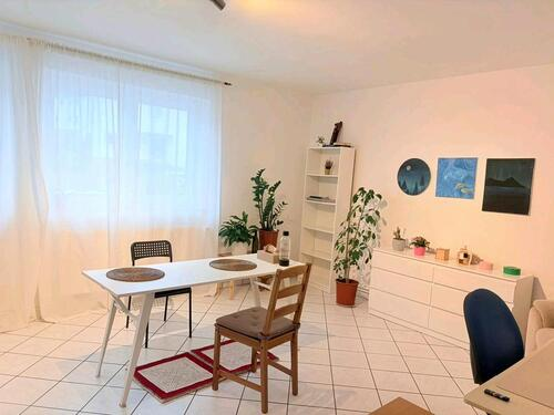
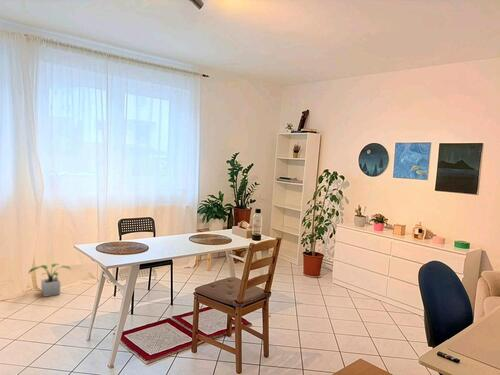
+ potted plant [28,263,72,298]
